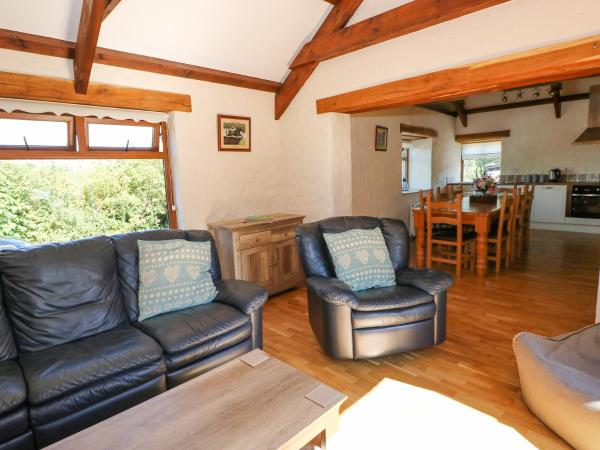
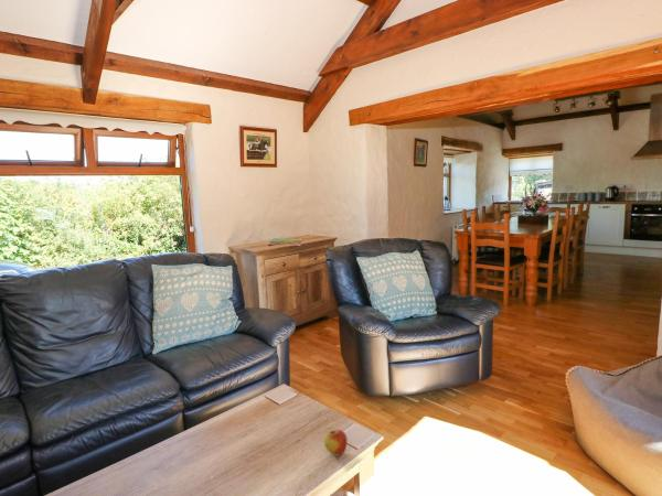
+ apple [323,427,349,457]
